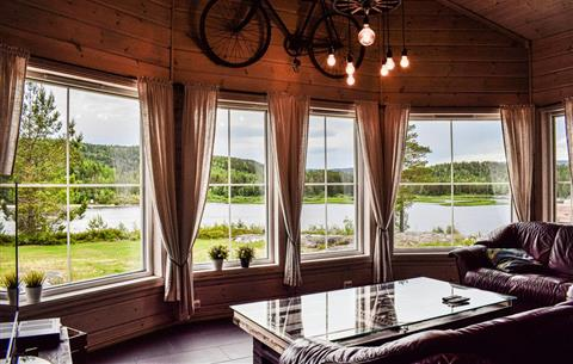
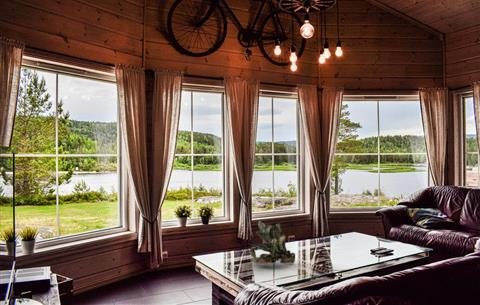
+ plant [250,220,296,265]
